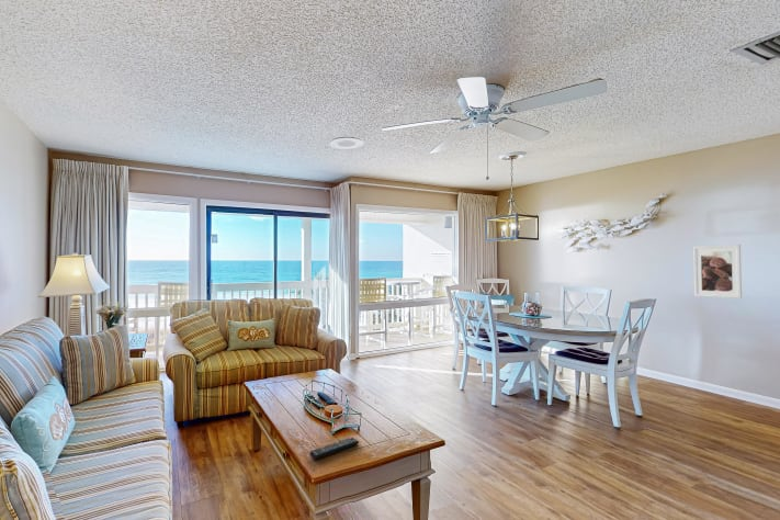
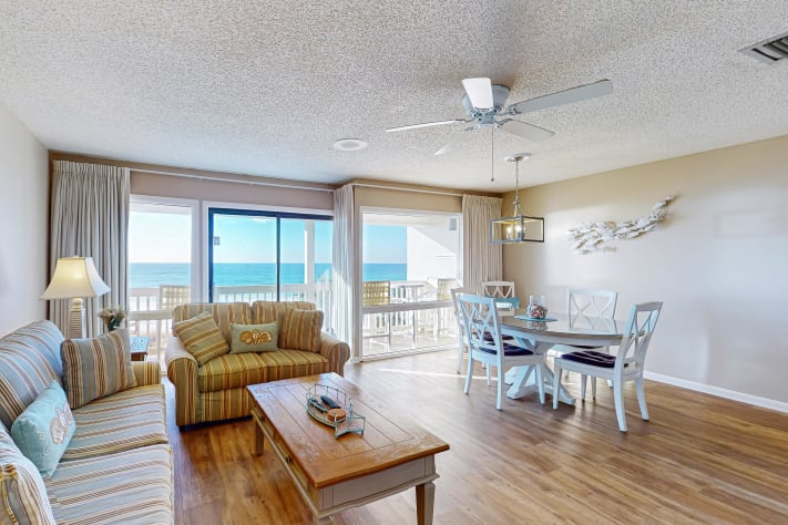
- remote control [309,437,360,461]
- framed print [692,244,743,299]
